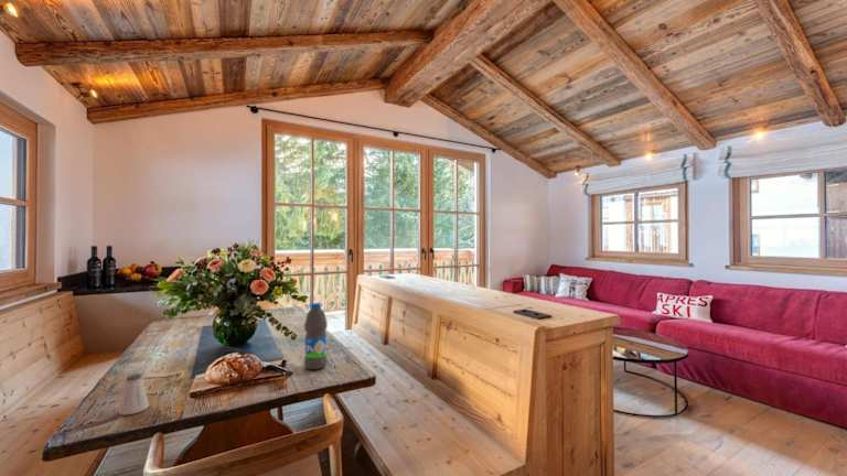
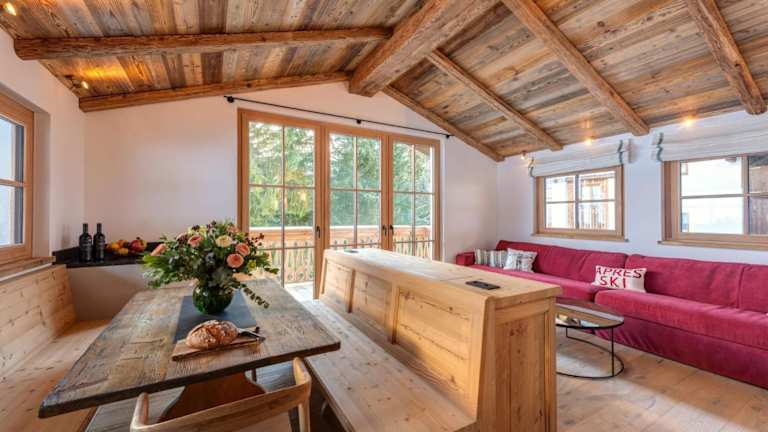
- saltshaker [117,372,150,416]
- water bottle [303,302,329,371]
